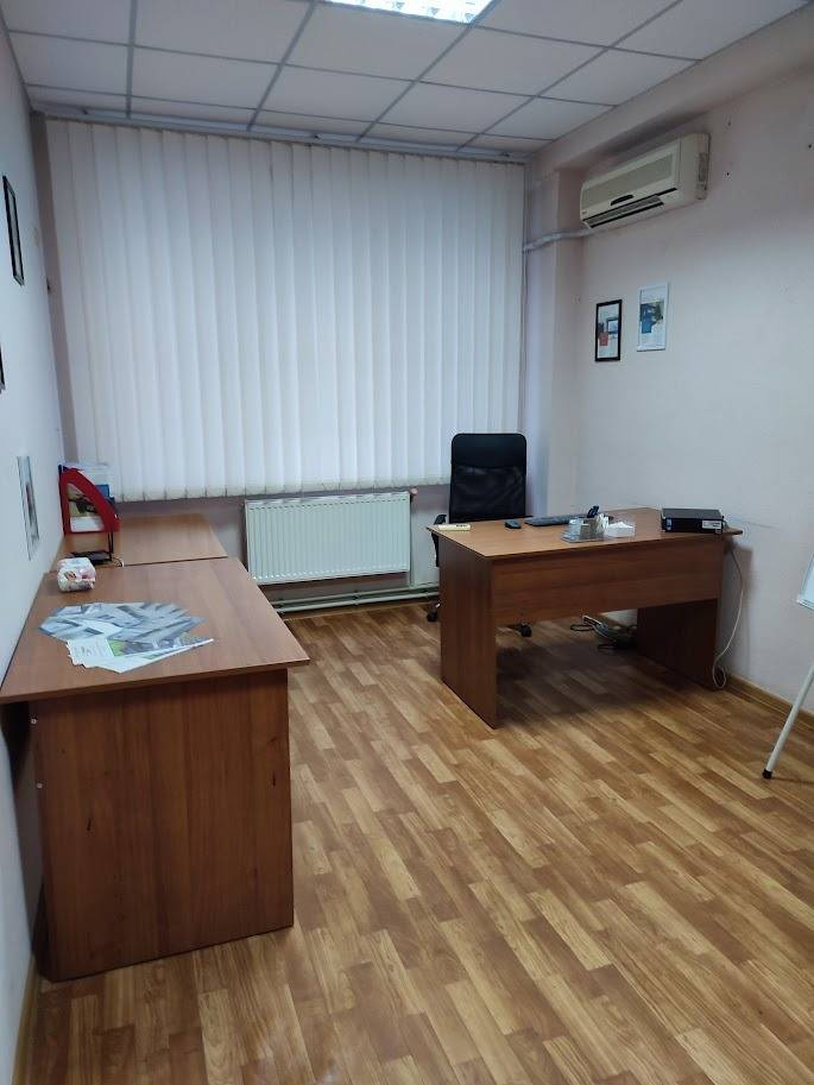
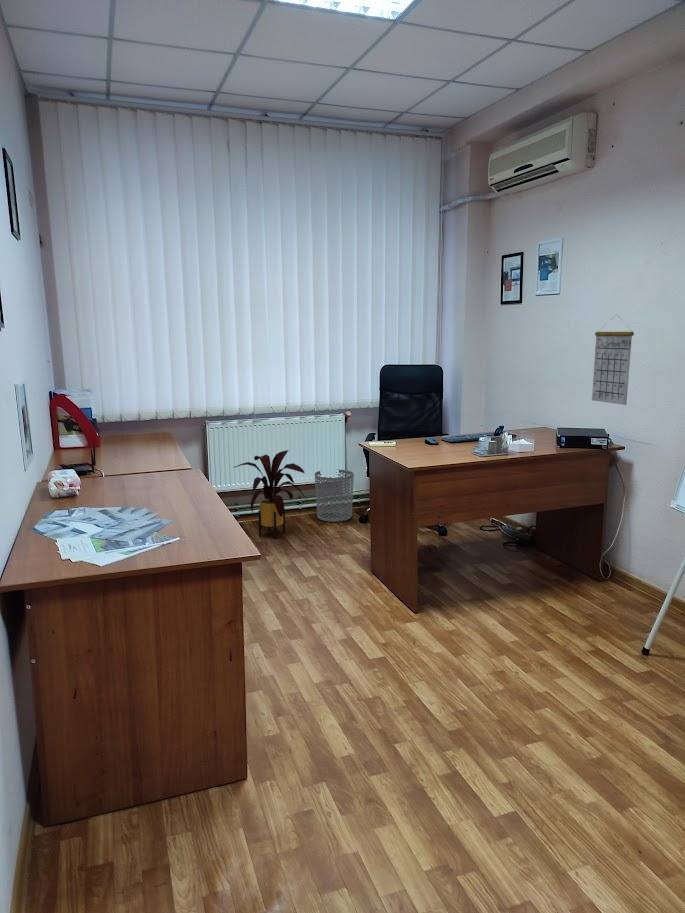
+ calendar [591,314,635,406]
+ waste bin [314,469,355,523]
+ house plant [232,449,309,539]
